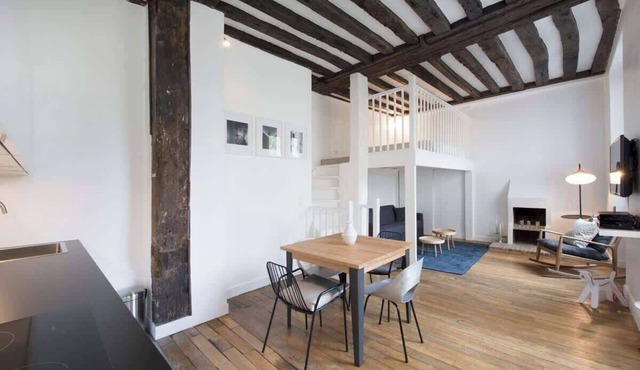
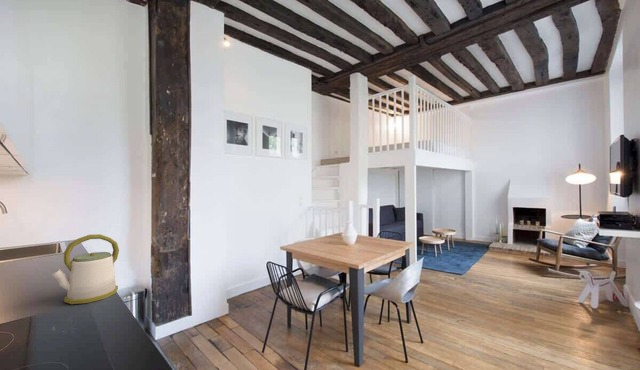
+ kettle [51,233,120,305]
